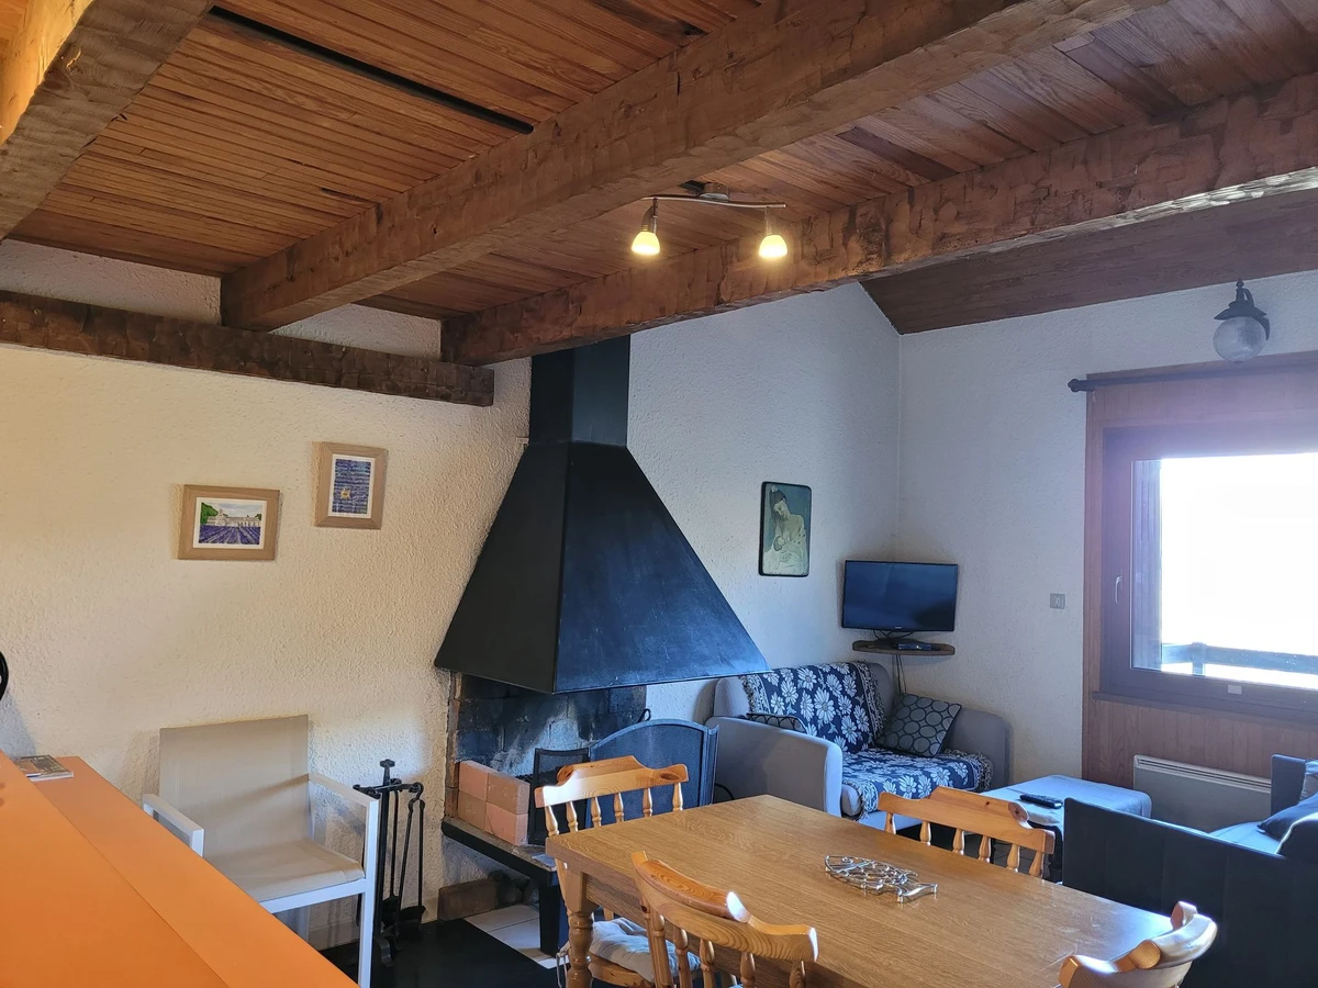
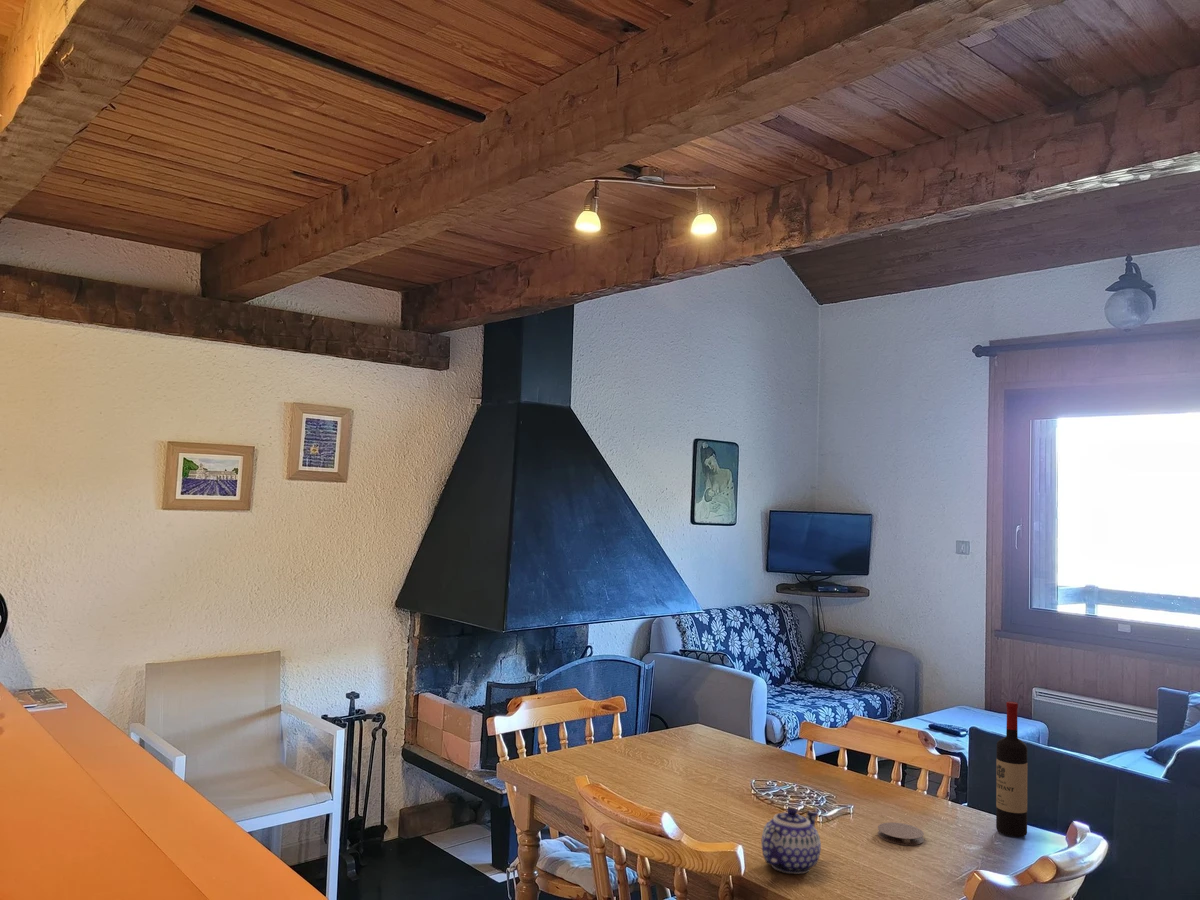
+ wine bottle [995,700,1029,838]
+ teapot [761,807,822,875]
+ coaster [877,821,925,846]
